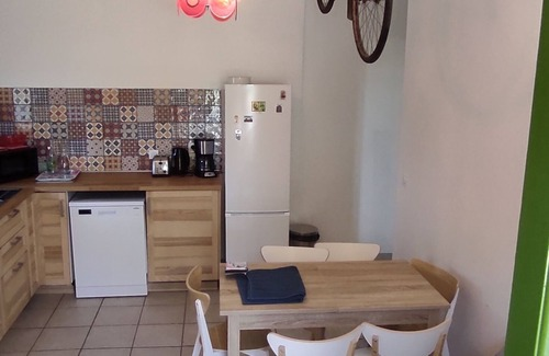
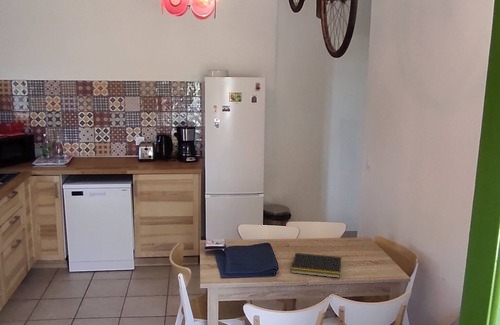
+ notepad [290,252,342,279]
